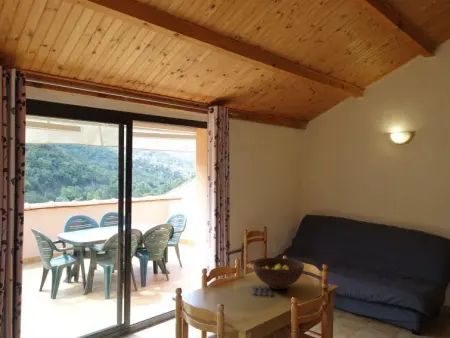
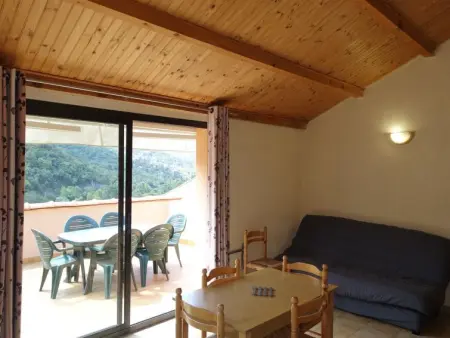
- fruit bowl [252,257,305,290]
